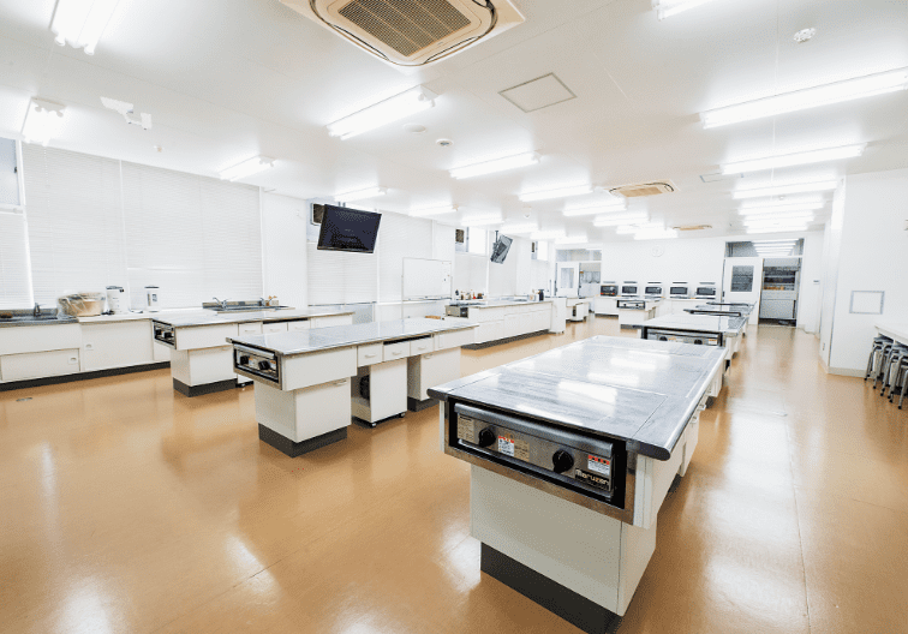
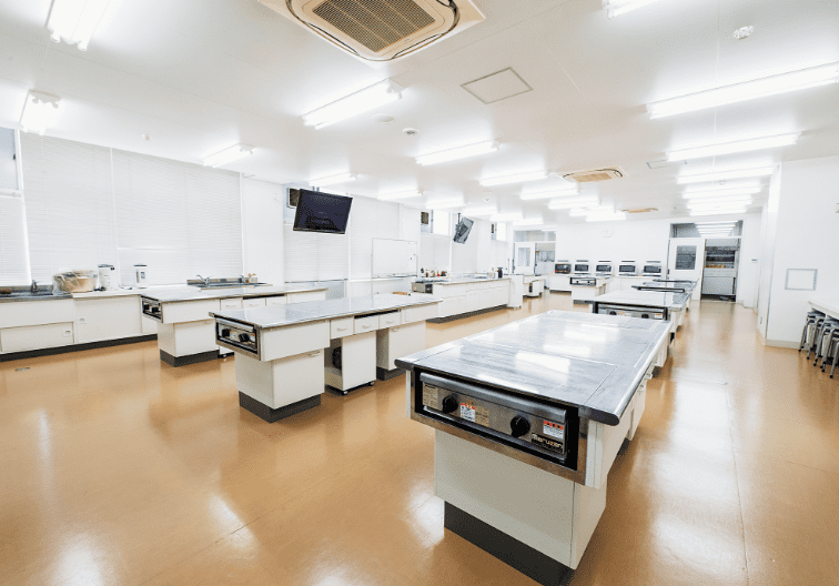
- security camera [100,96,153,131]
